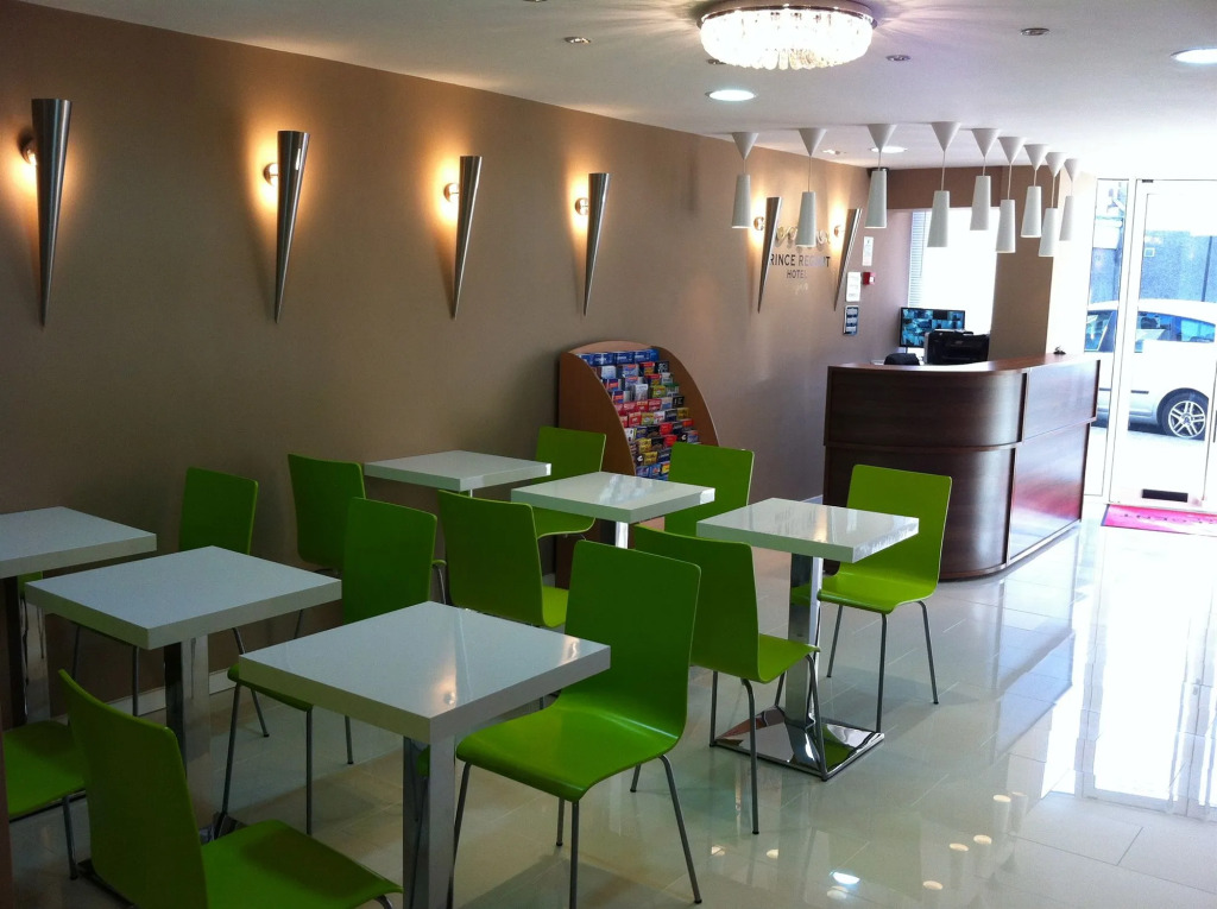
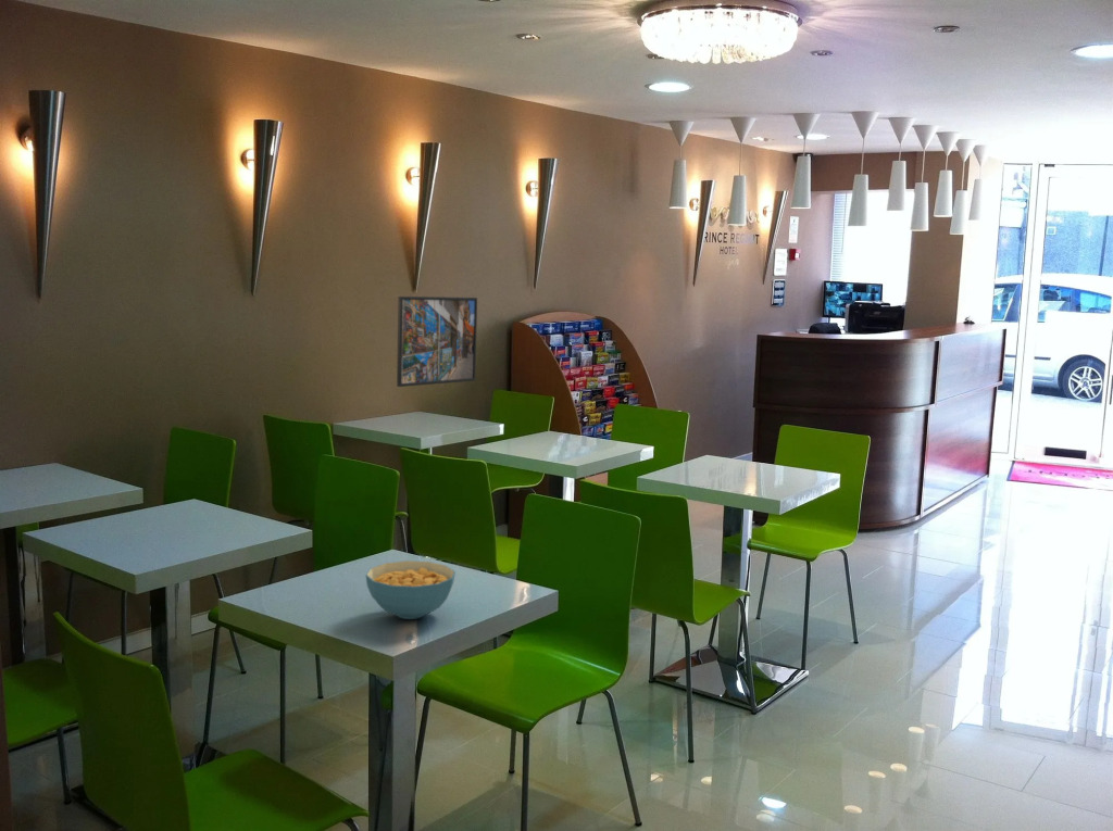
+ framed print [396,295,478,388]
+ cereal bowl [365,559,457,620]
